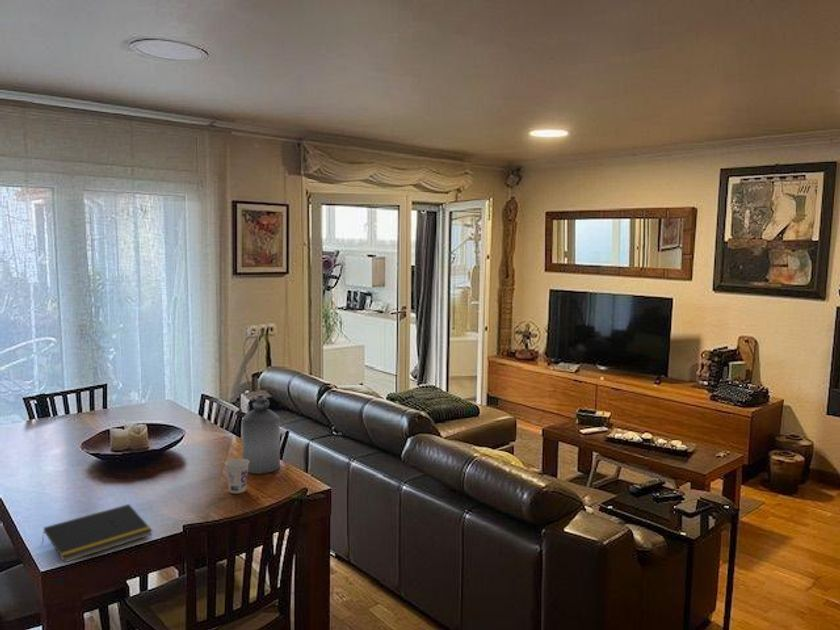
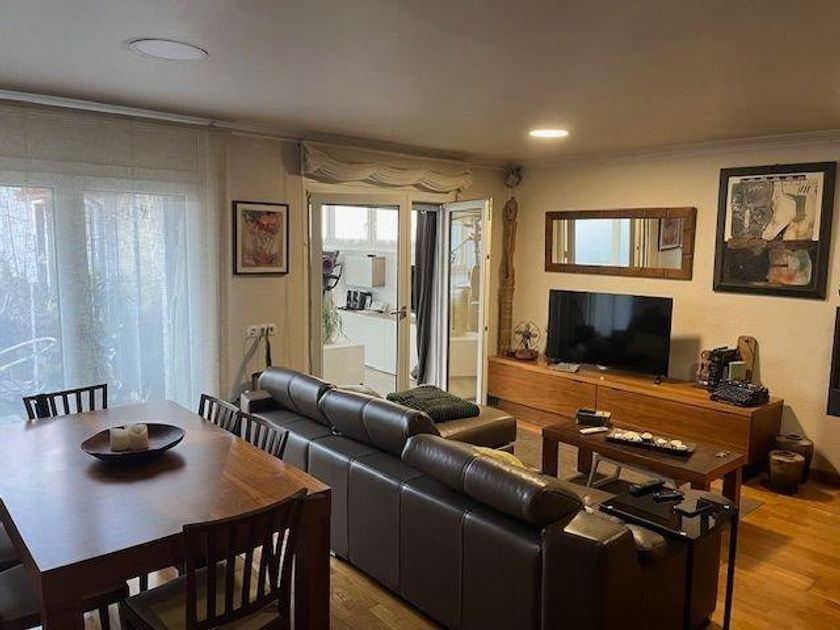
- cup [224,458,249,494]
- bottle [241,393,281,475]
- notepad [41,503,154,564]
